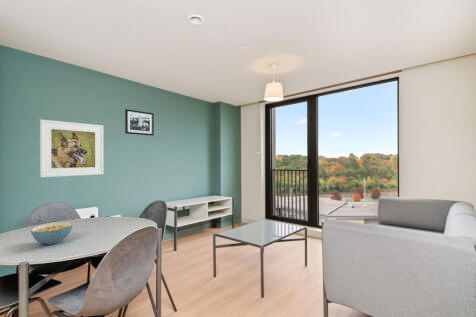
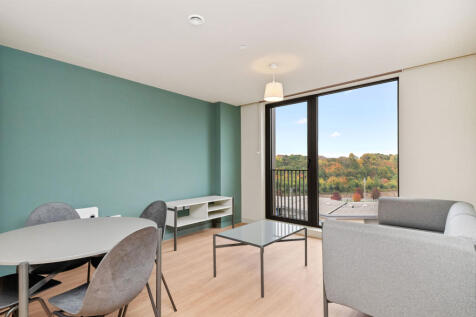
- cereal bowl [30,221,74,246]
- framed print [39,118,104,178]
- picture frame [124,108,155,137]
